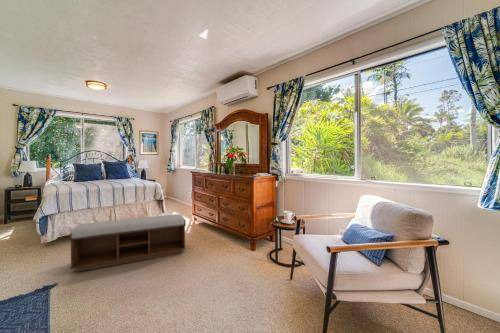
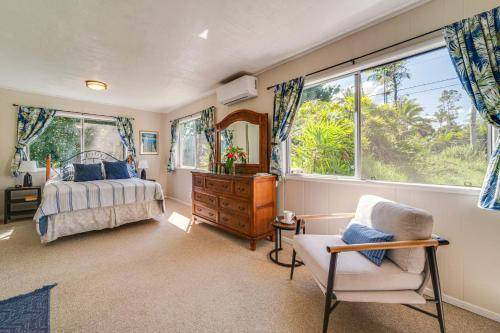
- bench [69,213,187,273]
